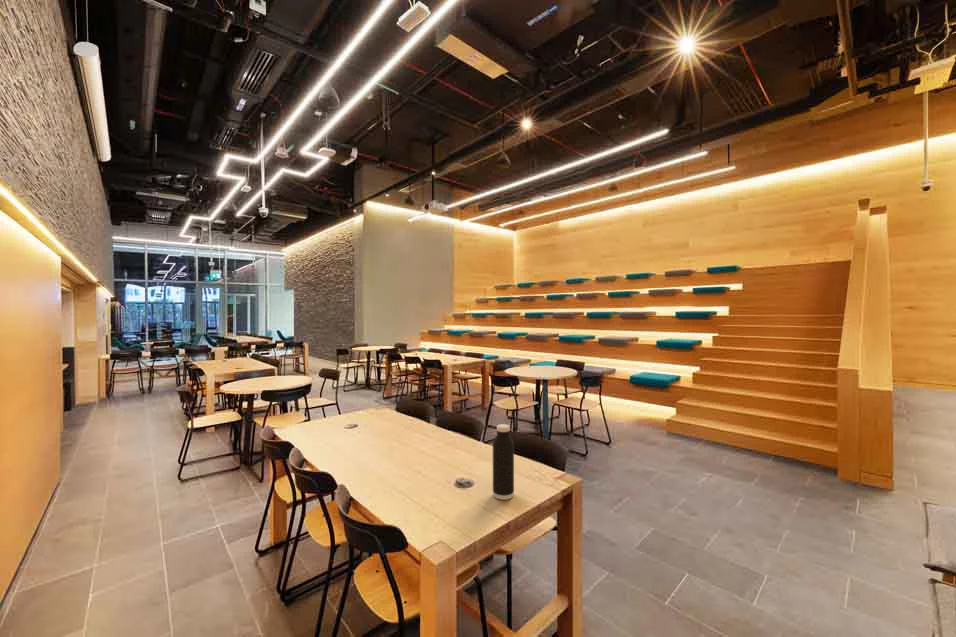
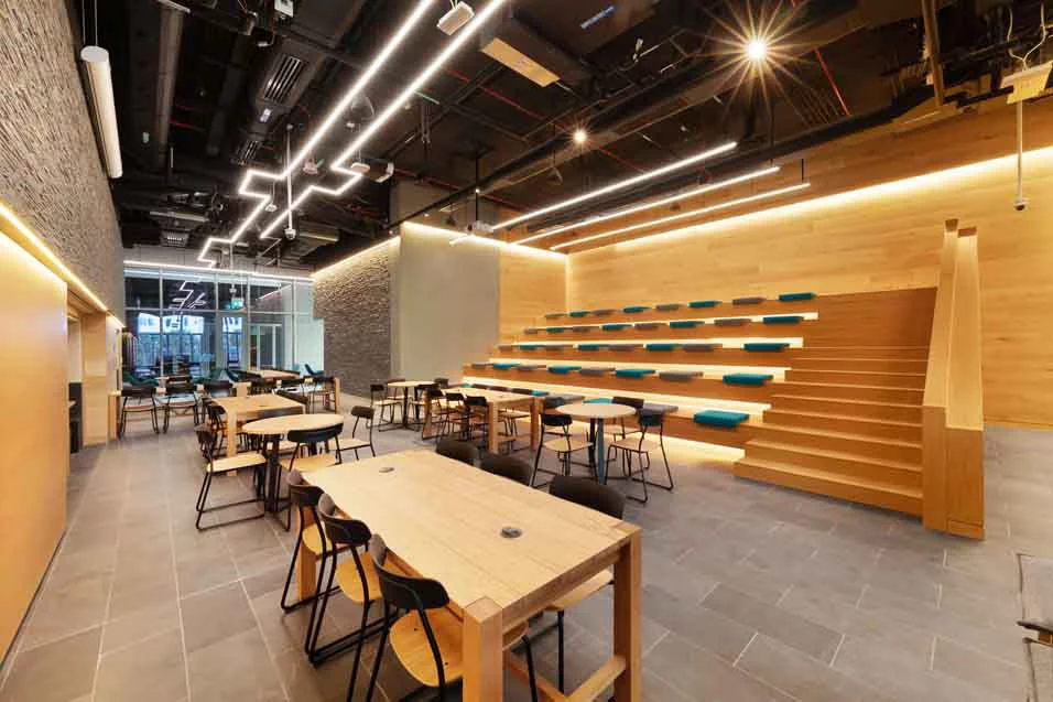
- water bottle [492,423,515,501]
